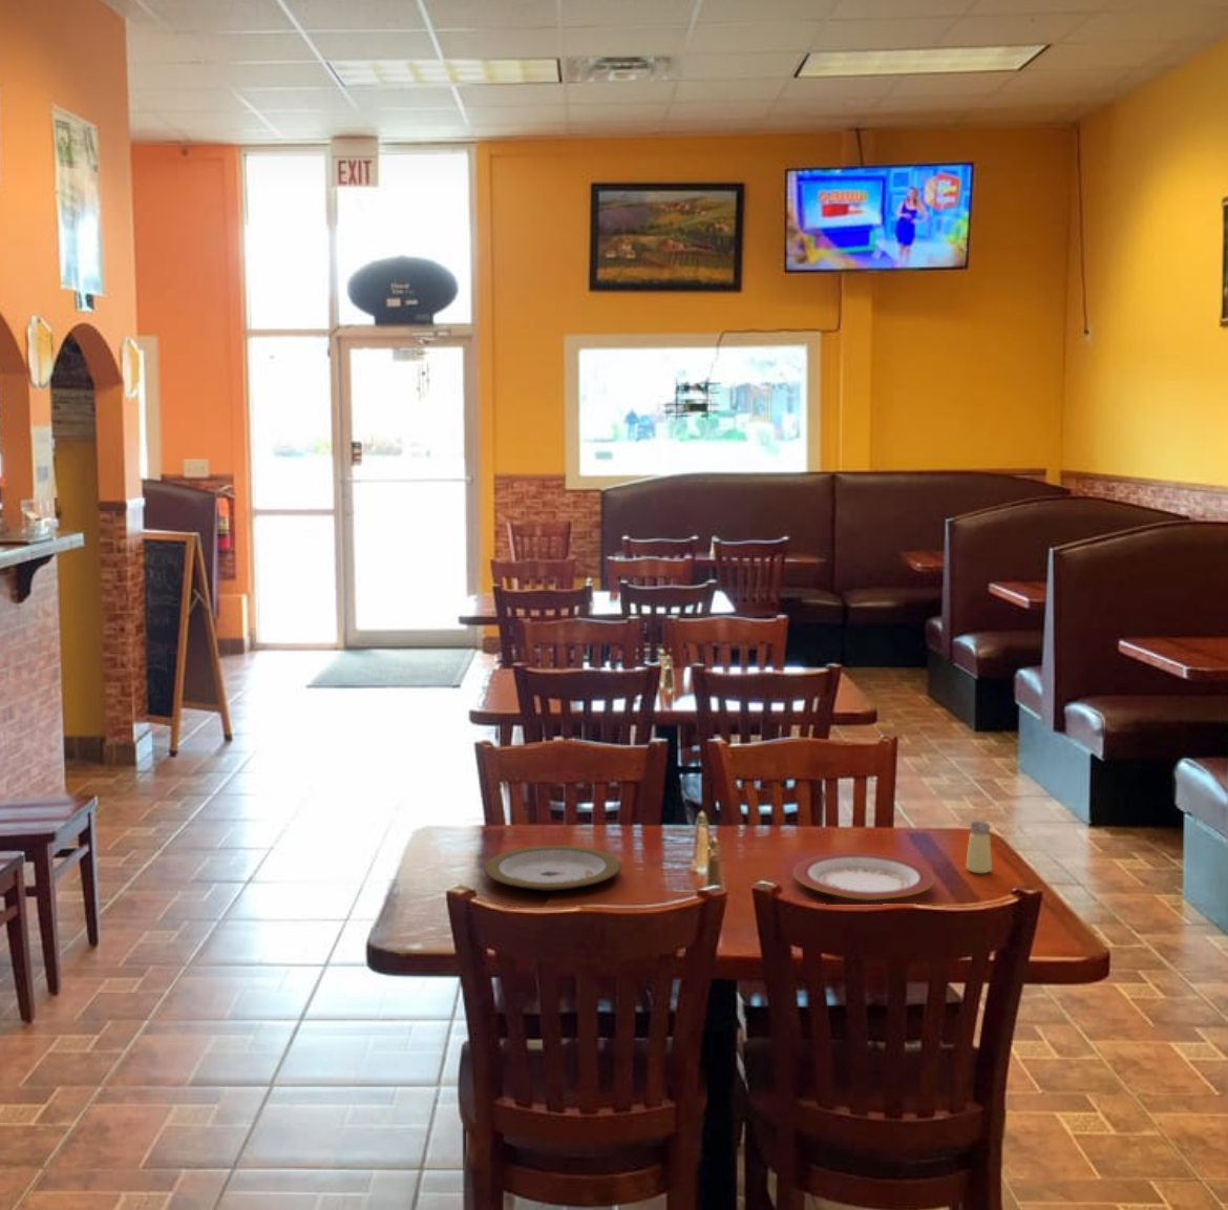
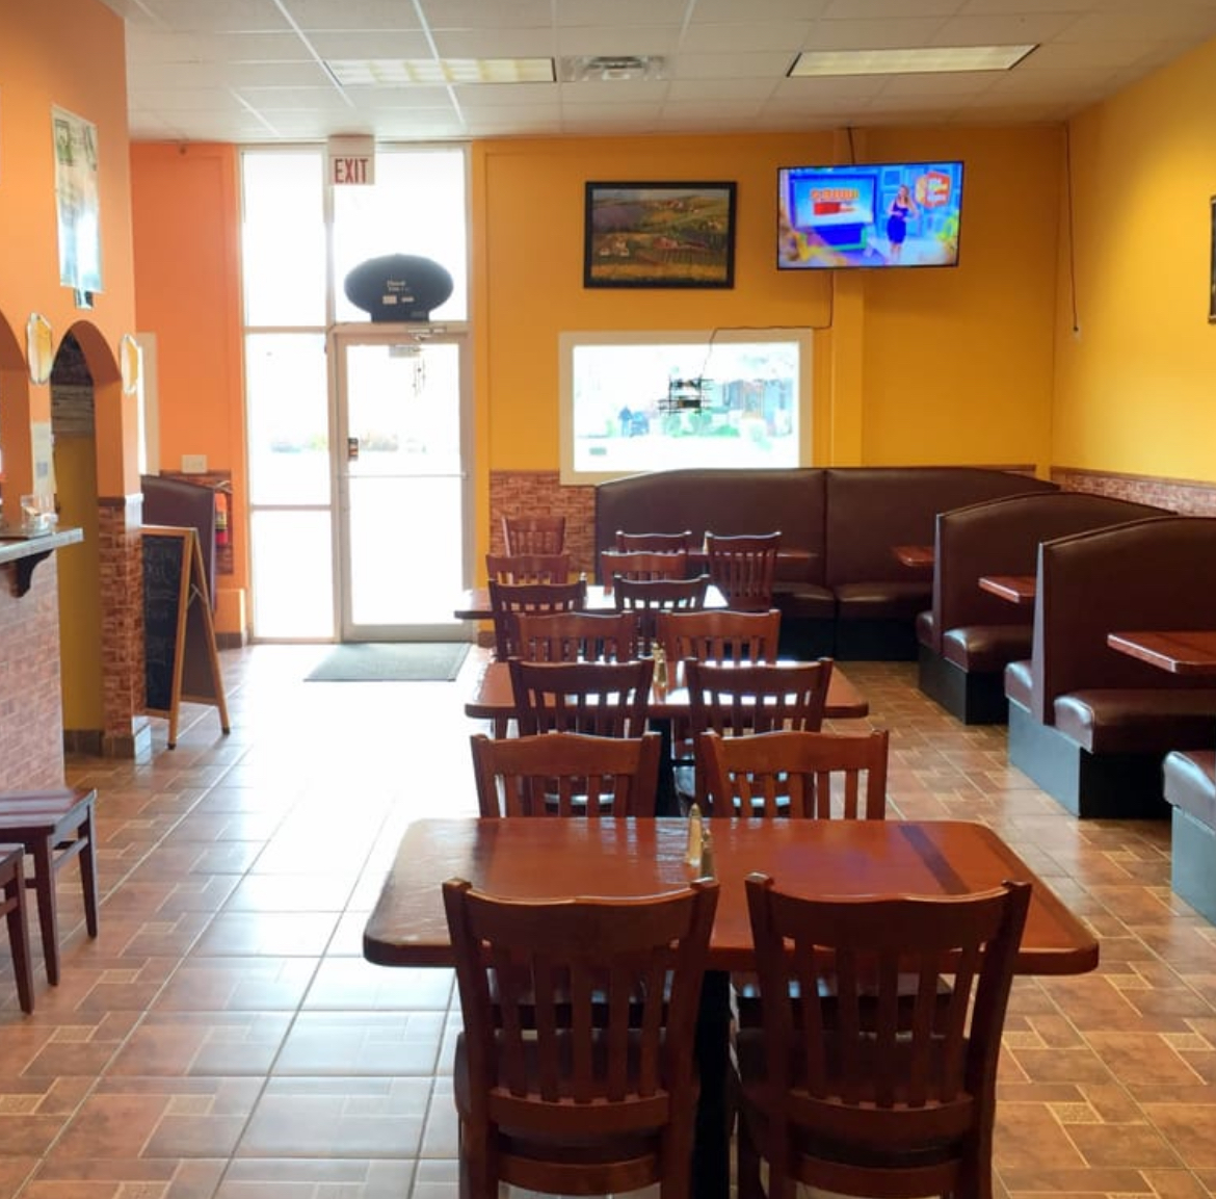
- saltshaker [964,821,993,874]
- plate [483,844,622,892]
- plate [792,852,937,902]
